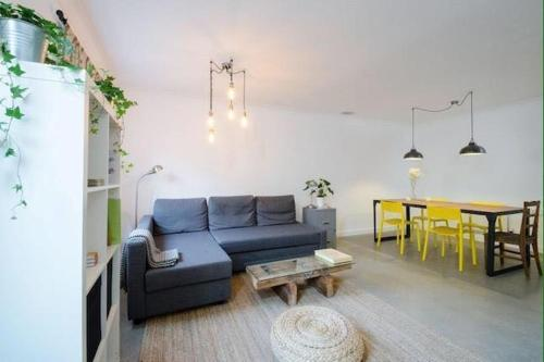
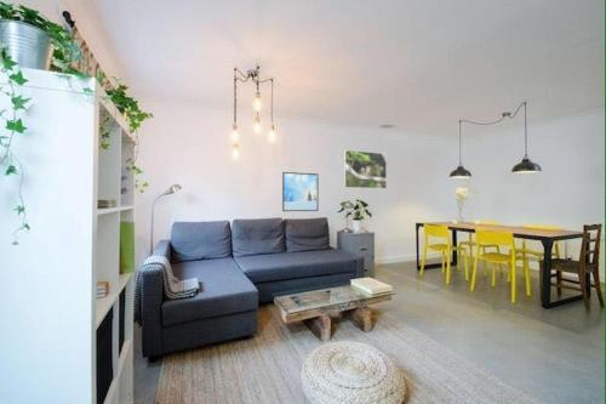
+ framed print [281,171,320,212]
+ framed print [343,149,388,189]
